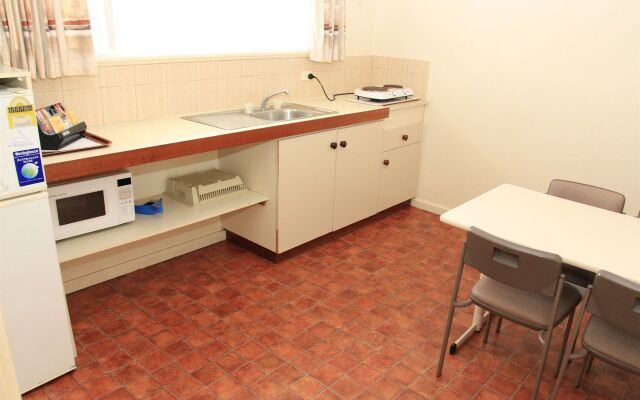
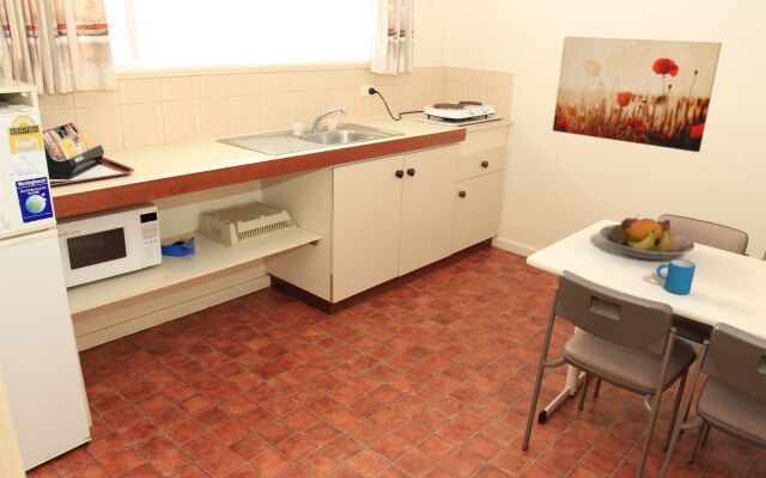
+ fruit bowl [598,213,695,261]
+ mug [656,258,697,295]
+ wall art [552,35,723,153]
